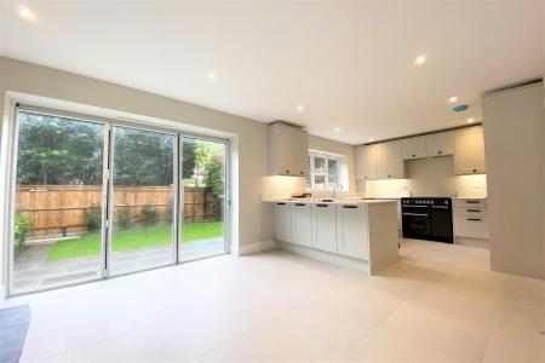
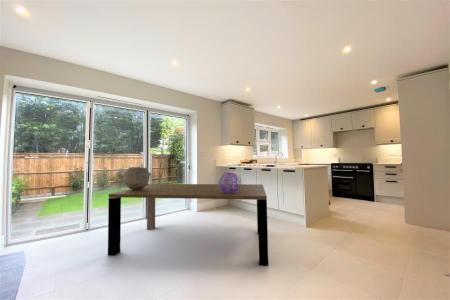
+ dining table [107,183,269,267]
+ decorative sphere [218,171,242,193]
+ ceramic pot [121,166,152,190]
